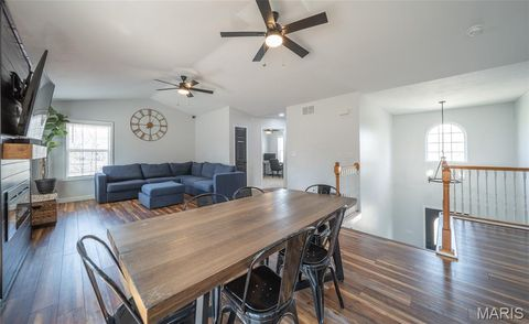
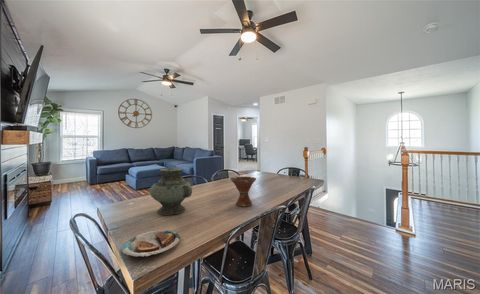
+ bowl [229,175,257,207]
+ vase [149,166,193,216]
+ plate [121,229,181,258]
